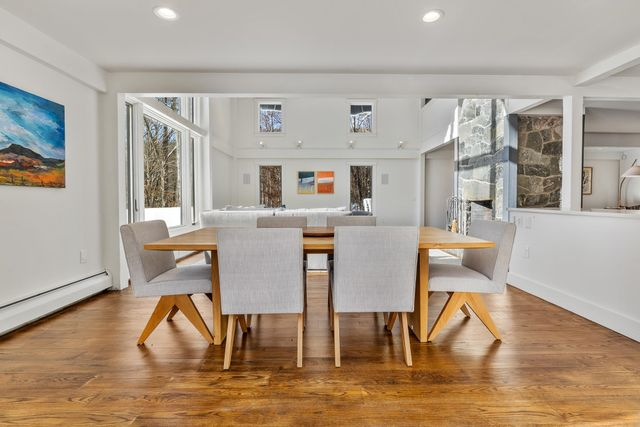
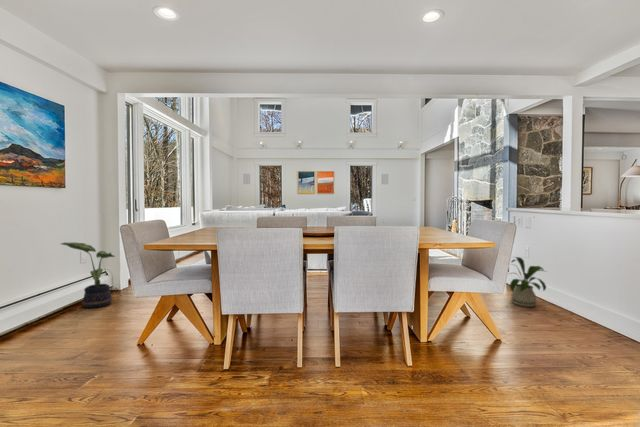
+ house plant [508,256,549,308]
+ potted plant [60,242,117,309]
